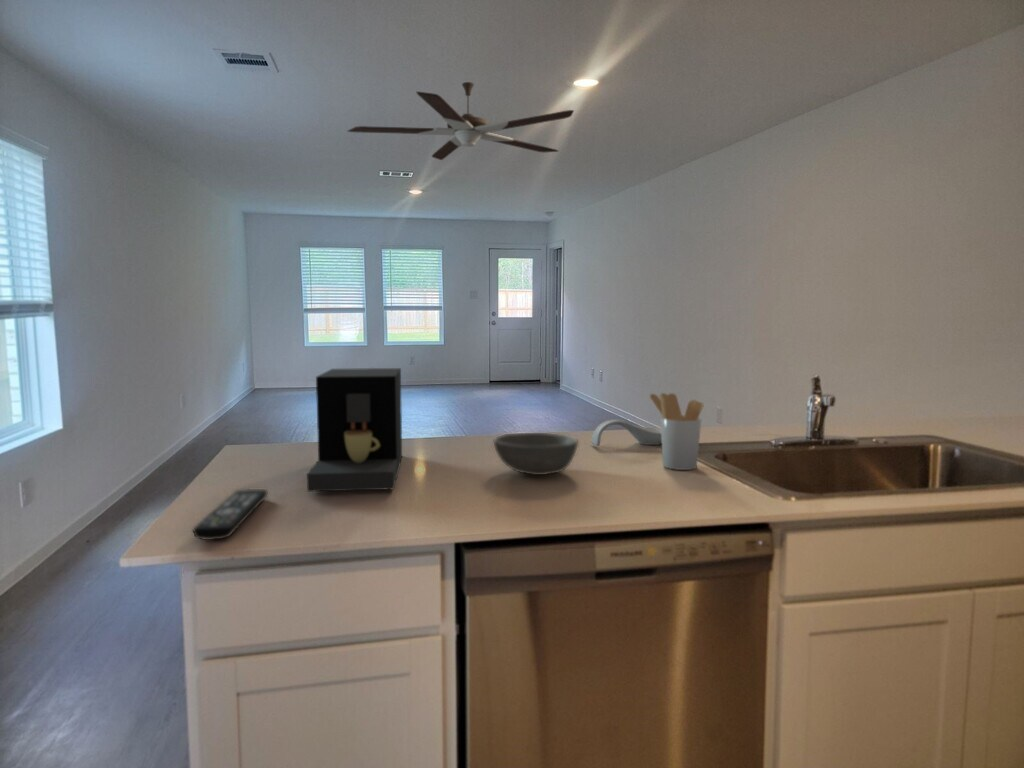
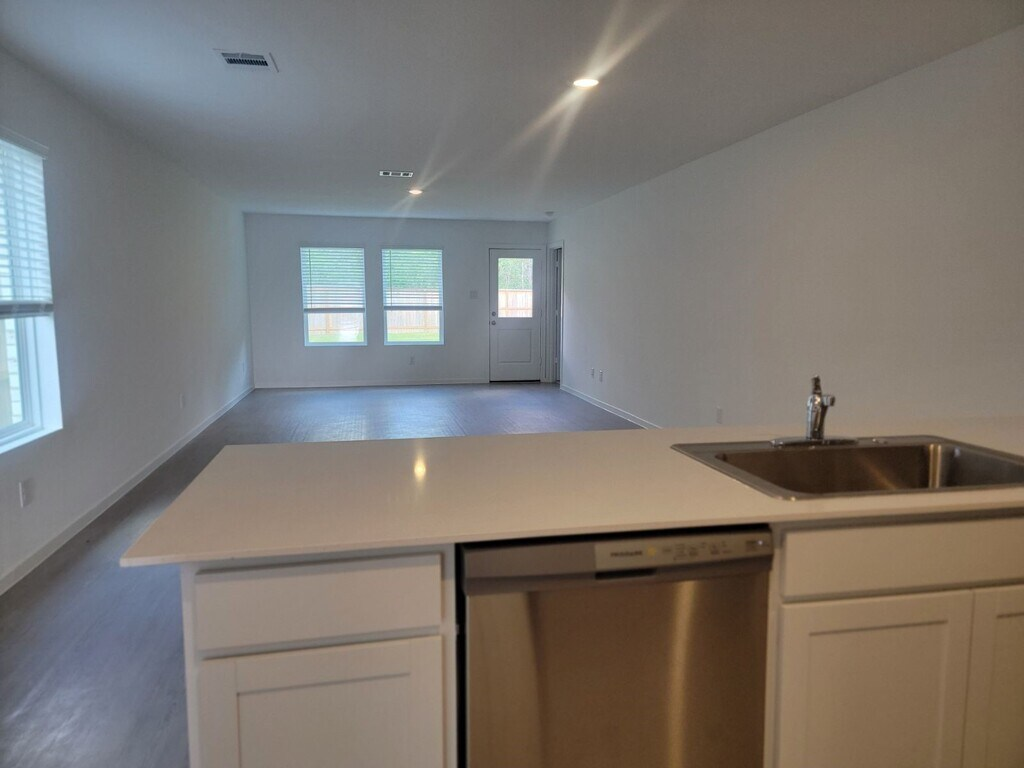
- coffee maker [306,367,403,493]
- ceiling fan [347,81,575,161]
- utensil holder [649,392,705,471]
- remote control [192,488,269,541]
- spoon rest [590,418,662,447]
- bowl [493,432,579,476]
